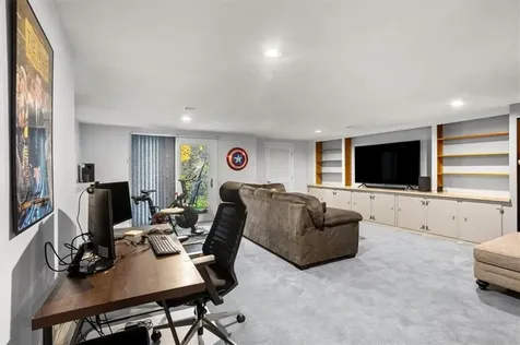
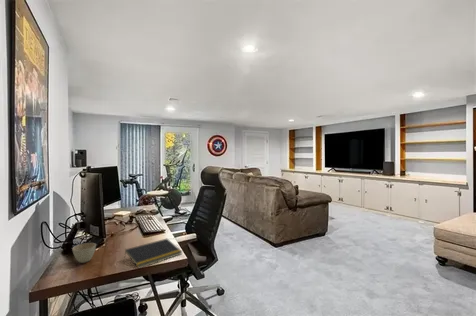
+ notepad [123,238,183,269]
+ flower pot [71,242,97,264]
